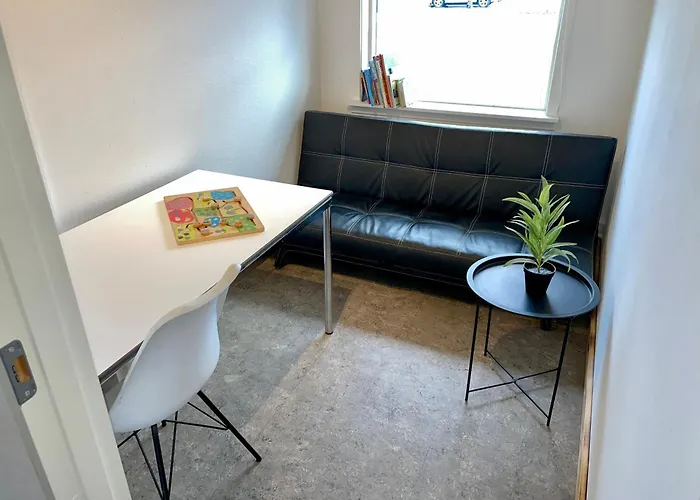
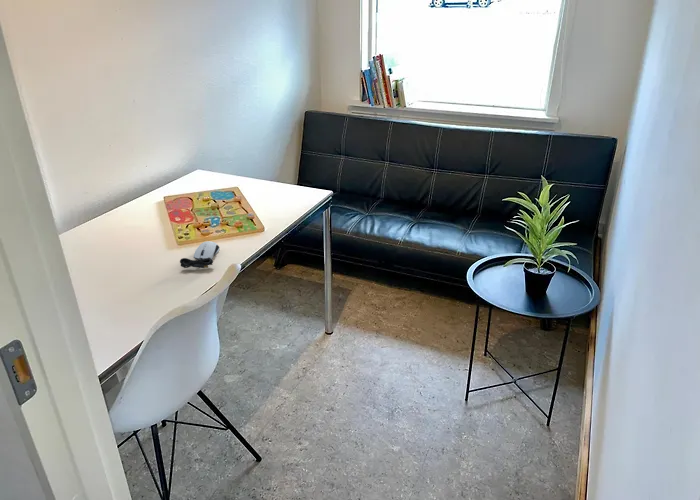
+ computer mouse [179,240,221,269]
